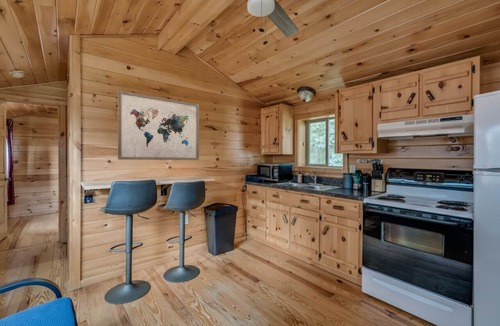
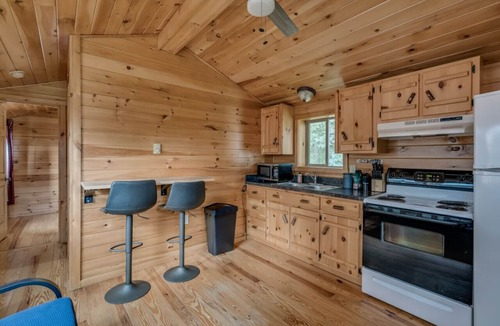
- wall art [117,89,200,161]
